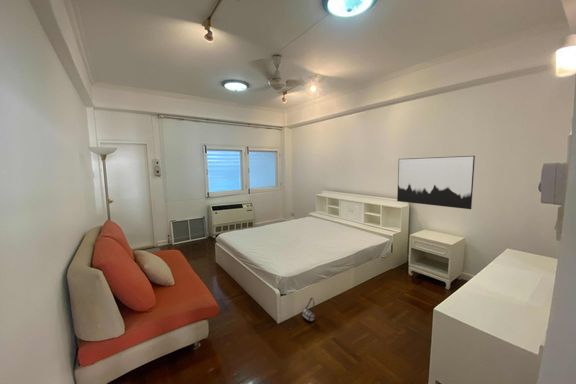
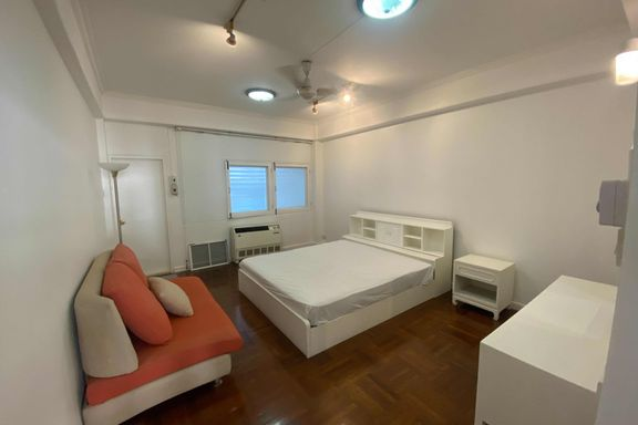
- wall art [396,155,476,210]
- bag [289,297,316,330]
